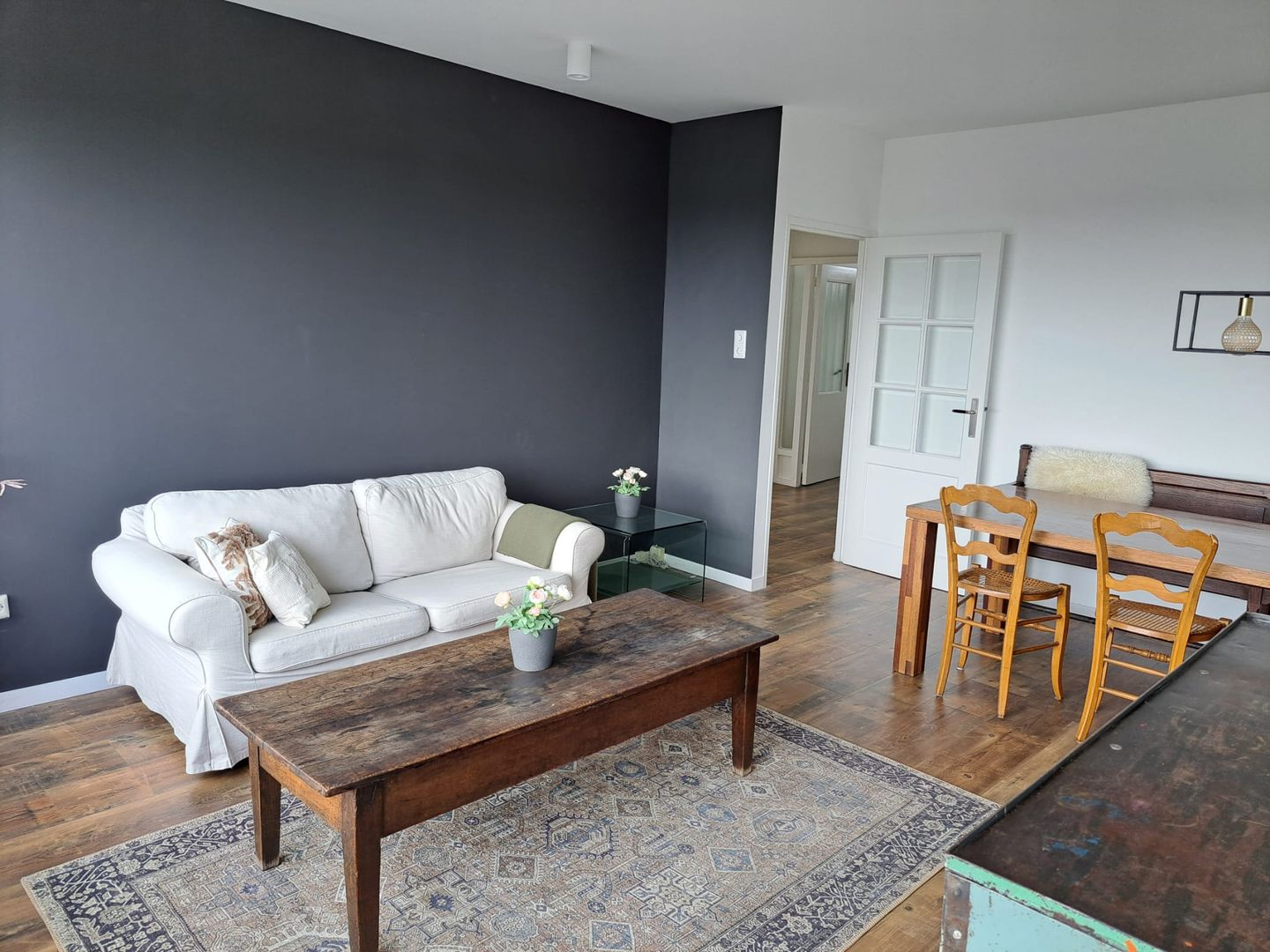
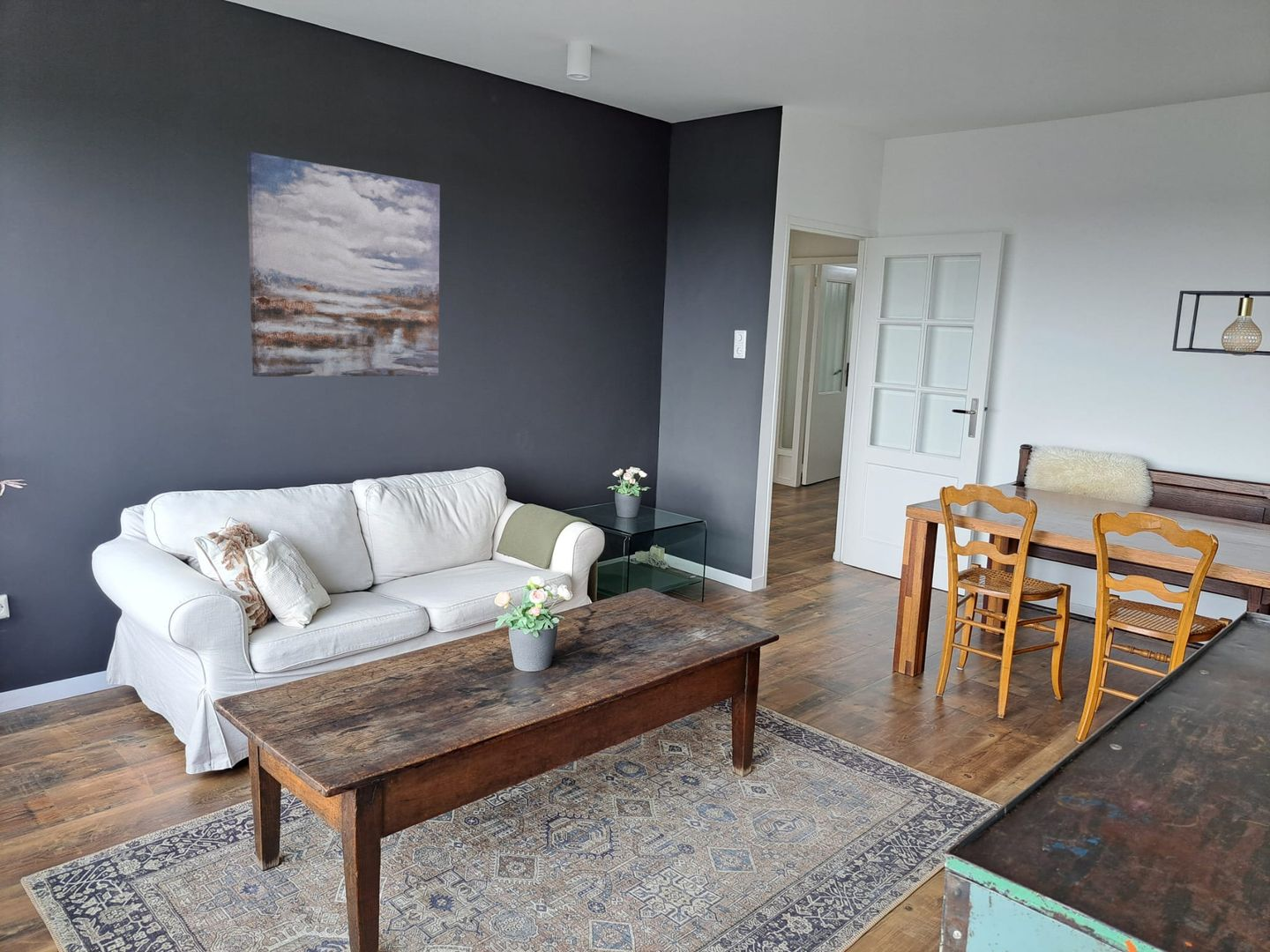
+ wall art [246,151,441,377]
